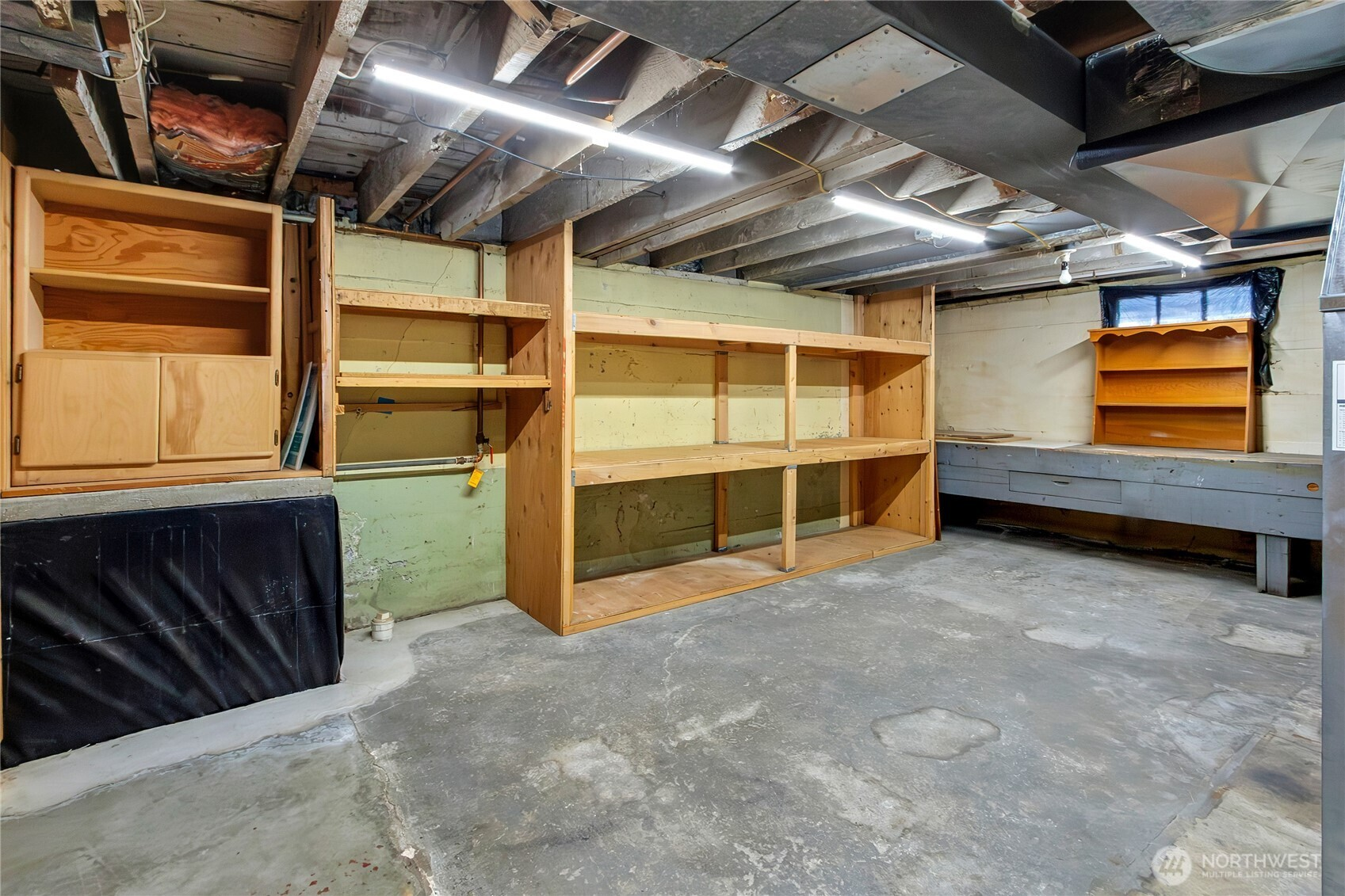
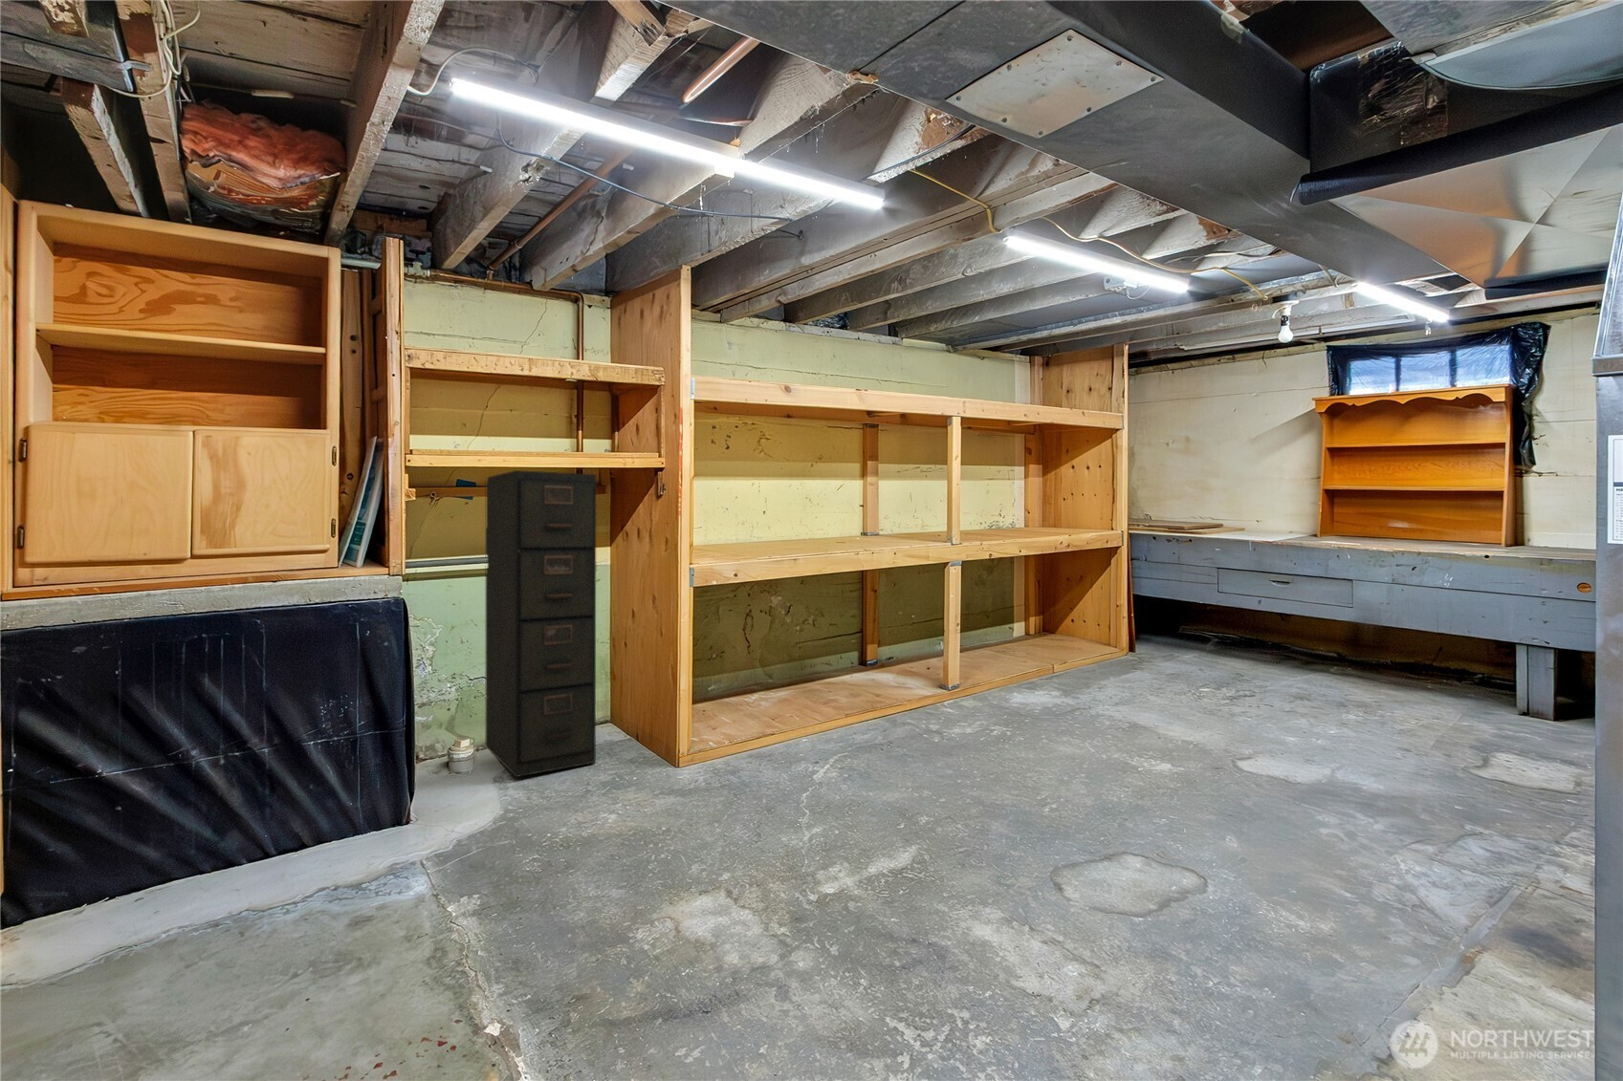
+ filing cabinet [485,469,597,778]
